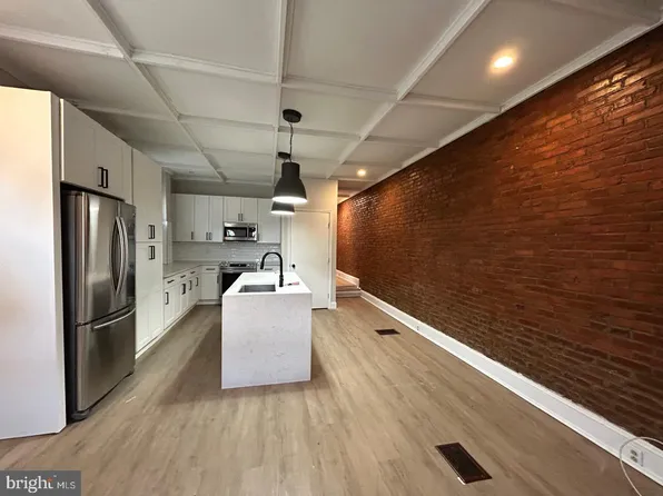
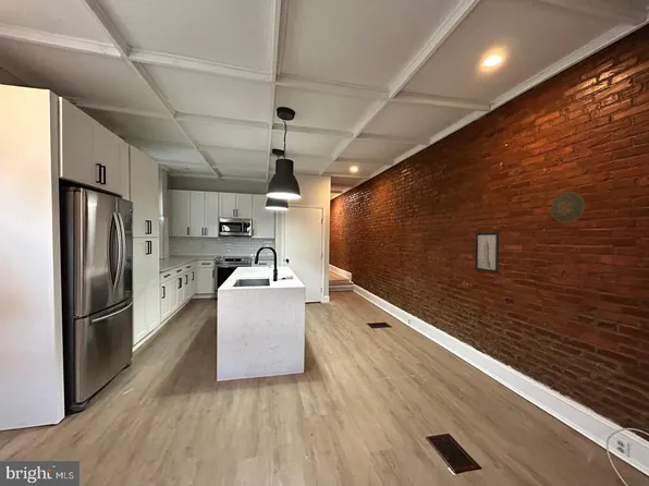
+ decorative plate [550,191,586,223]
+ wall art [474,231,500,275]
